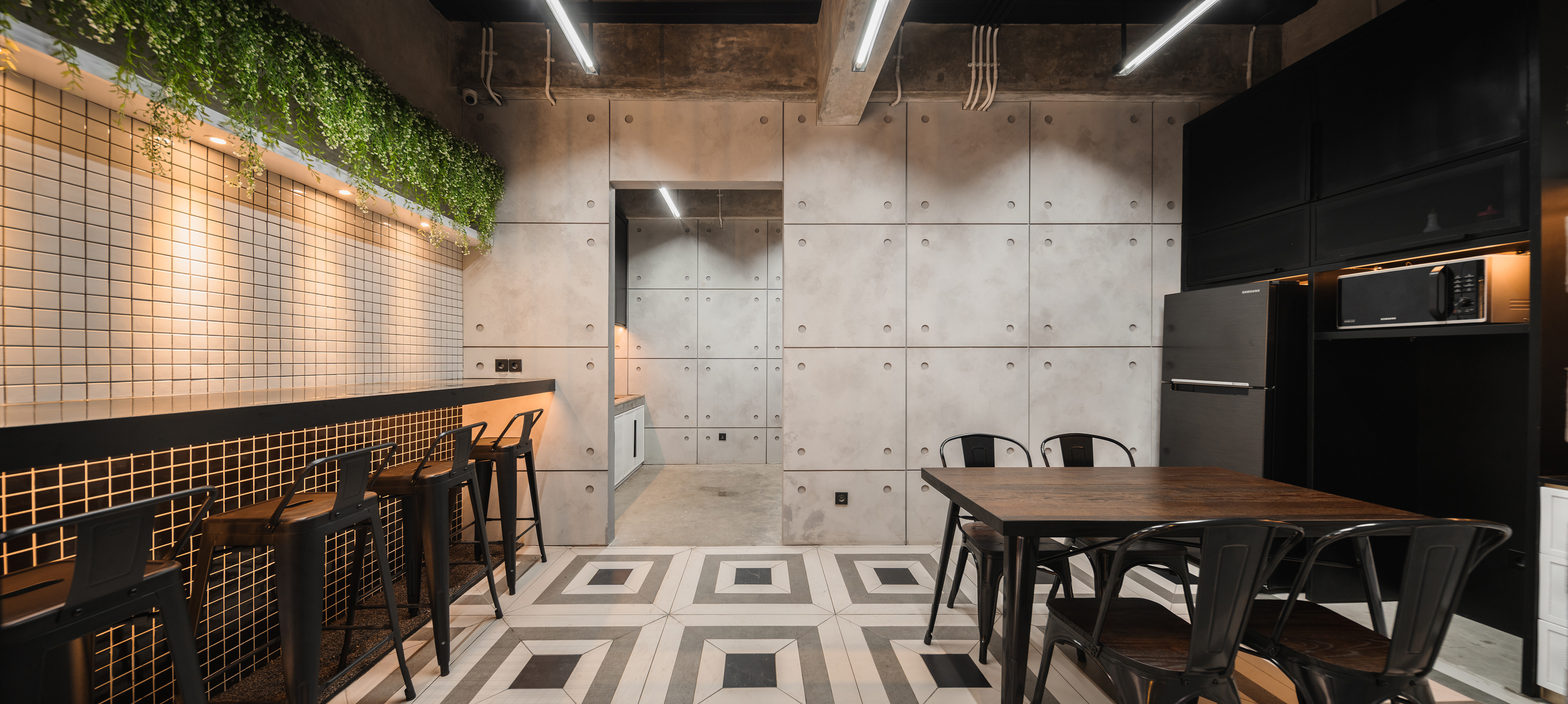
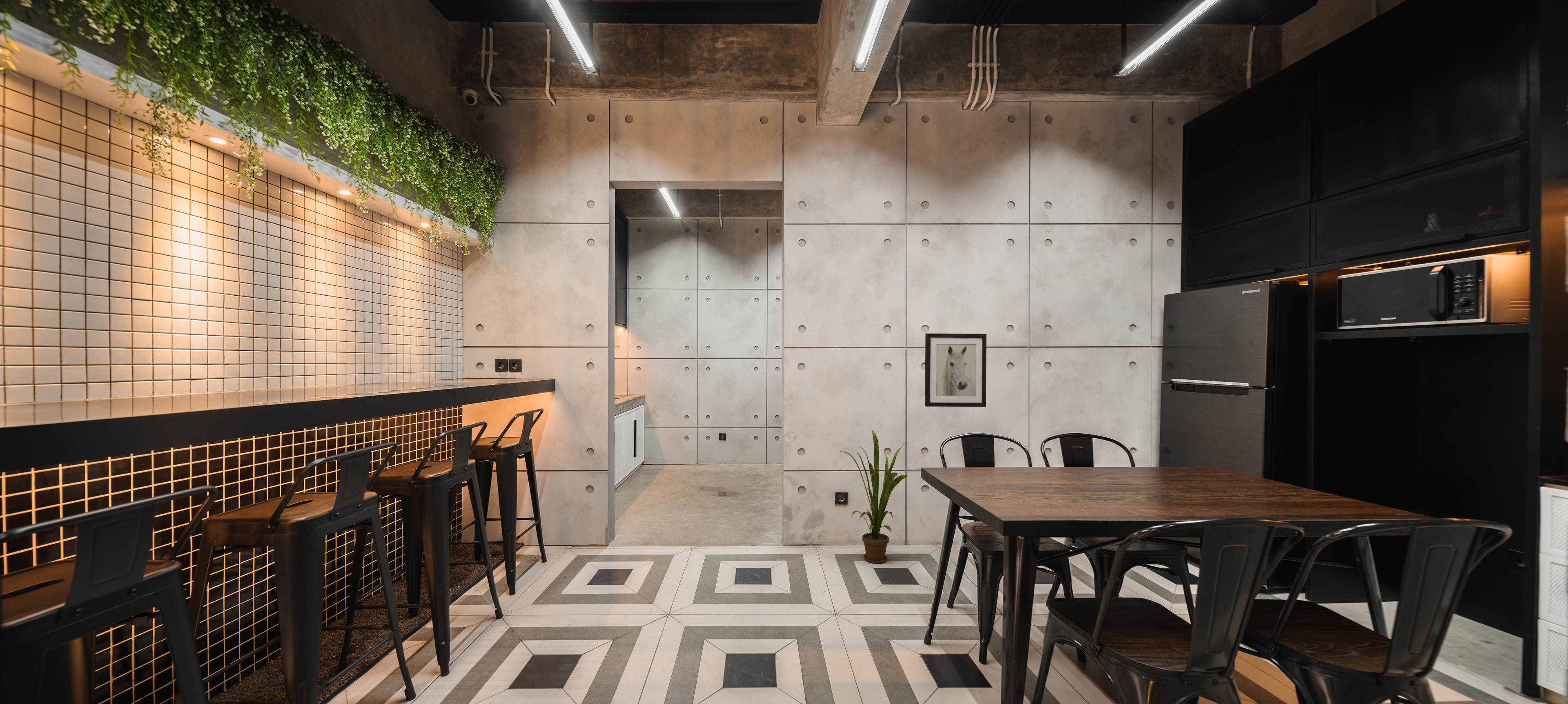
+ wall art [924,333,987,407]
+ house plant [840,430,909,564]
